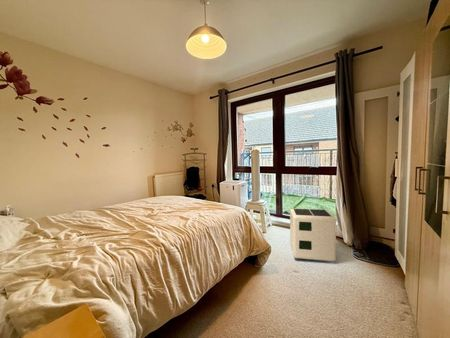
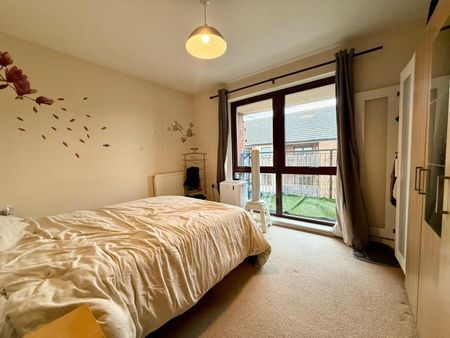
- air purifier [289,208,337,262]
